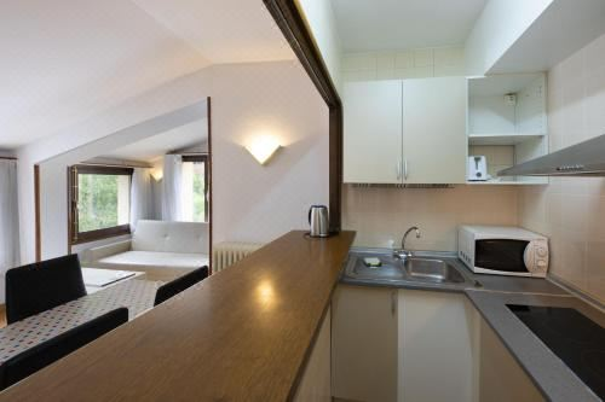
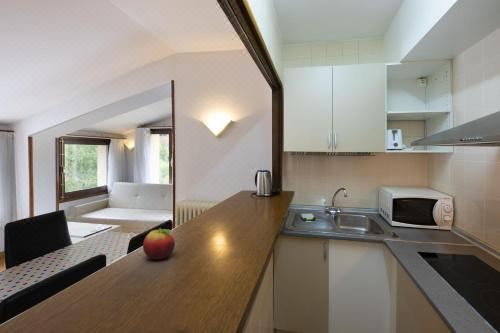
+ fruit [142,227,176,261]
